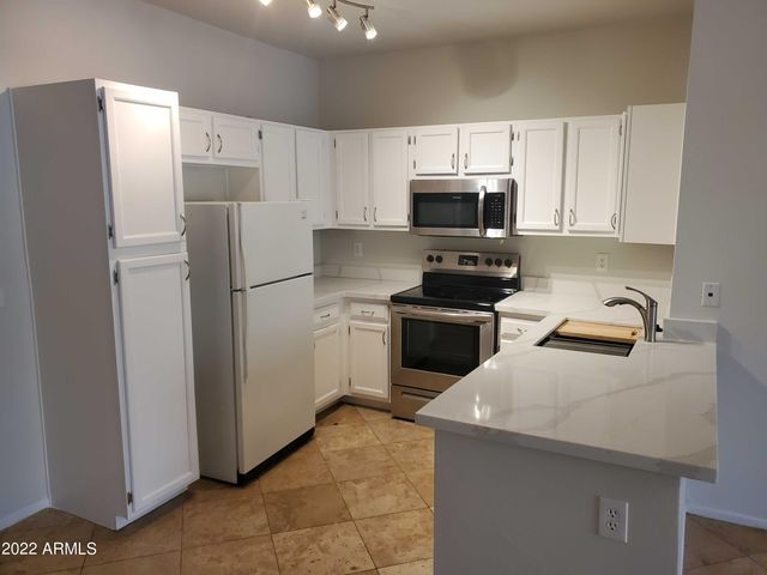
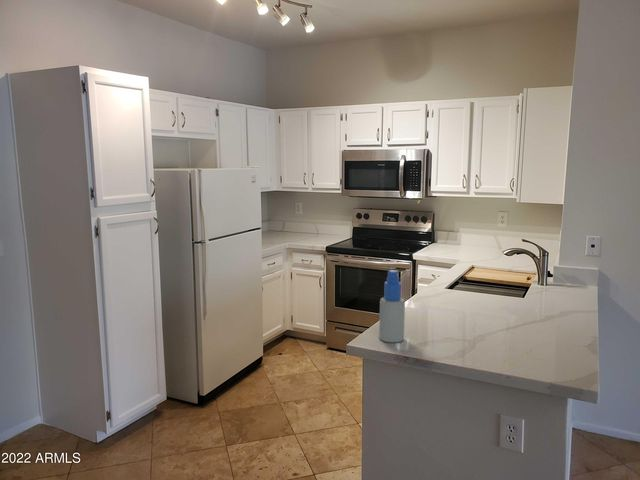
+ spray bottle [378,269,406,343]
